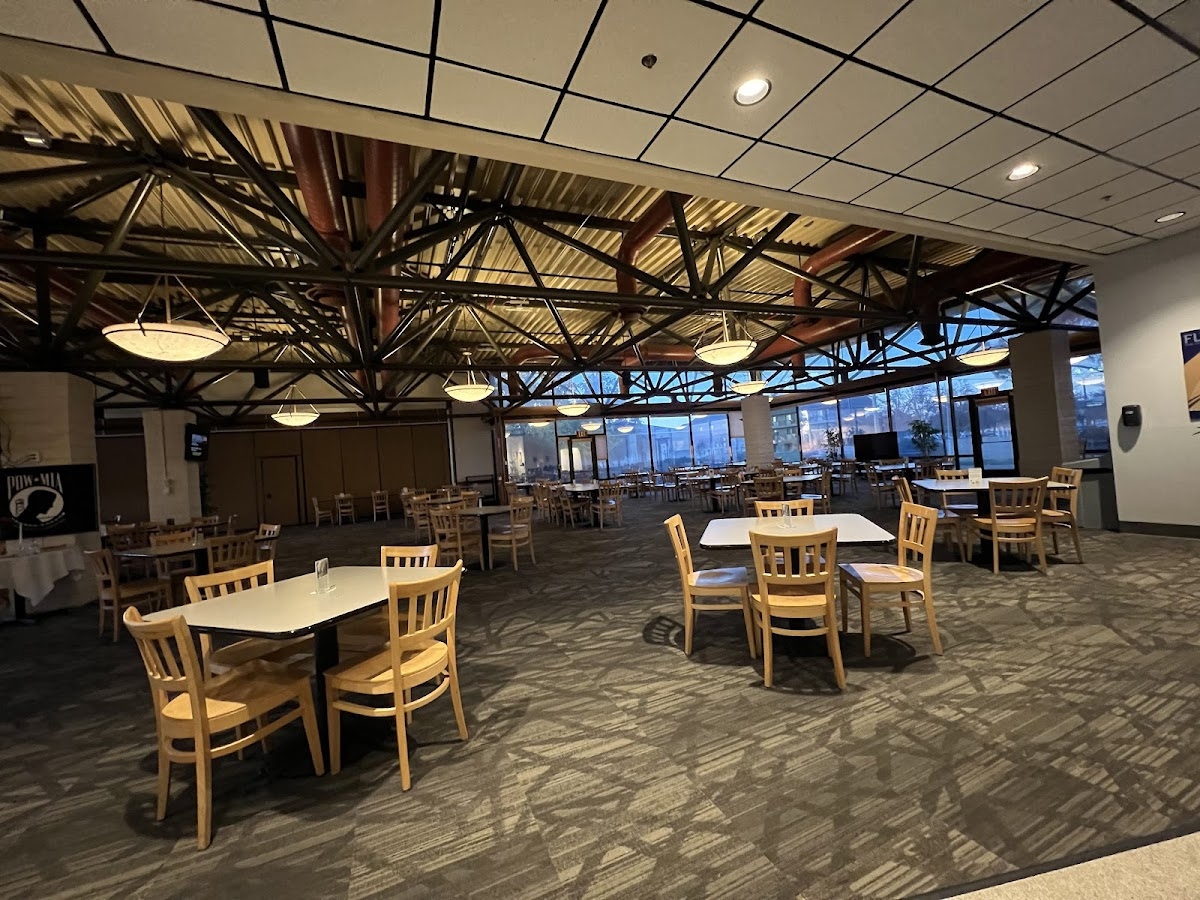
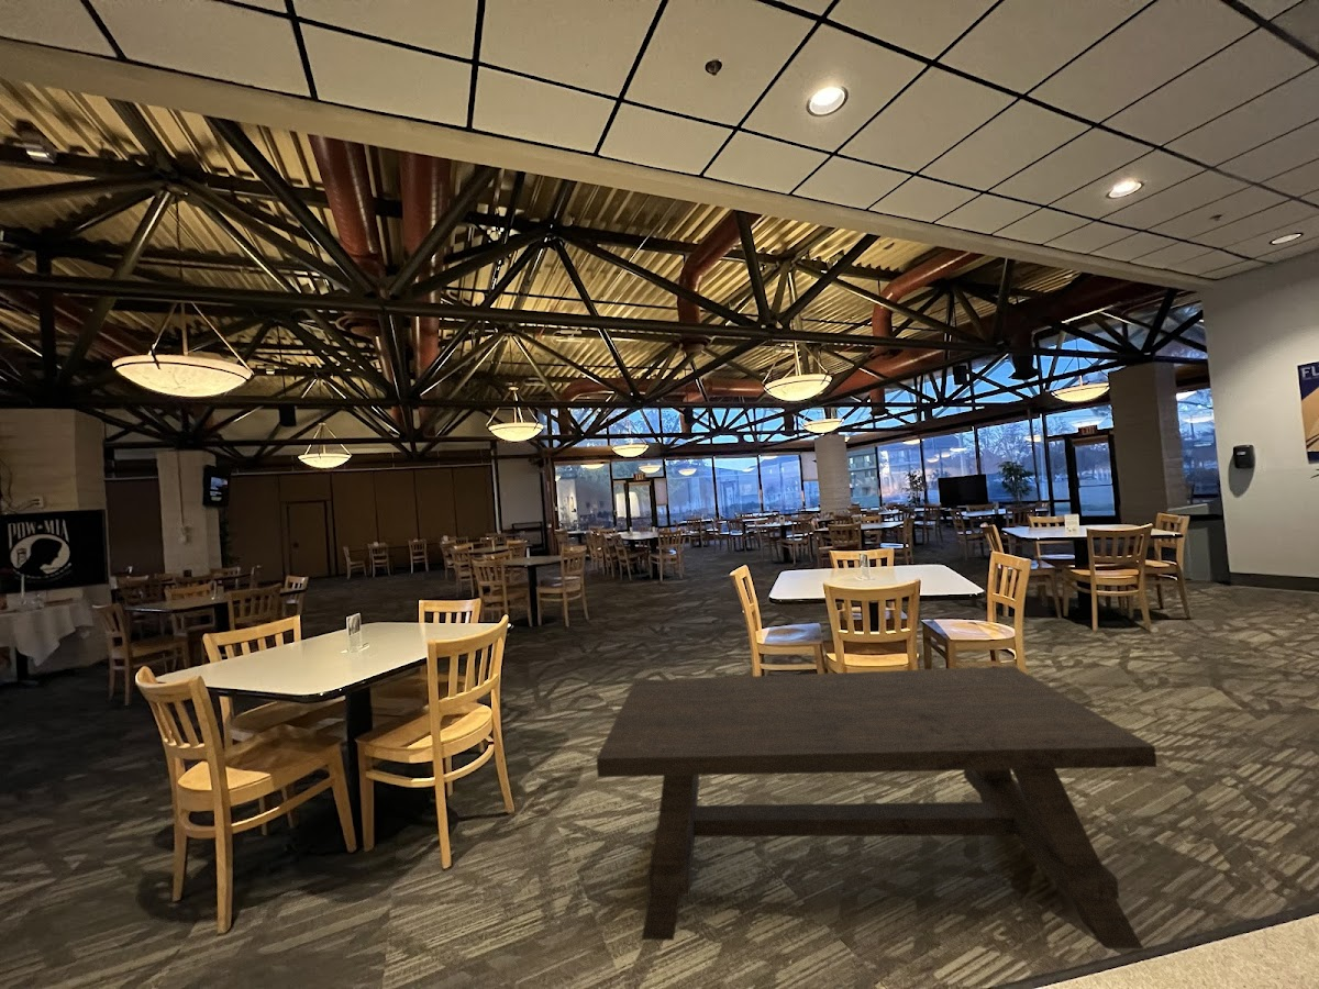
+ dining table [596,665,1159,949]
